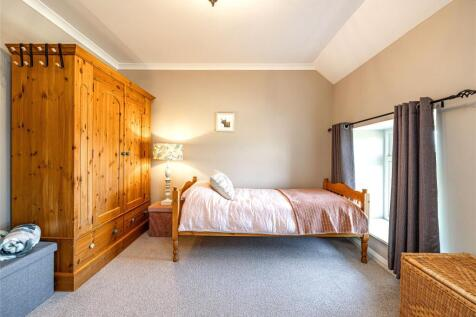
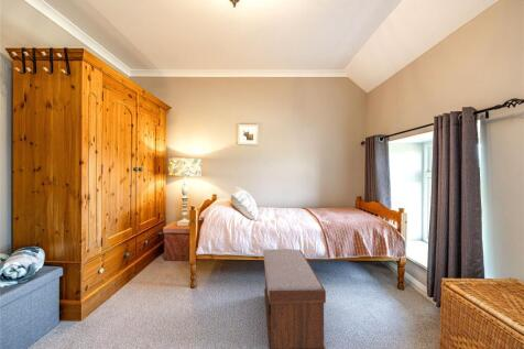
+ bench [262,248,327,349]
